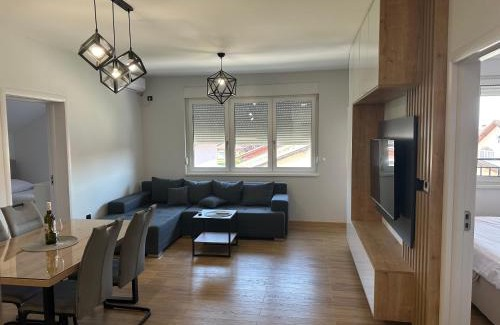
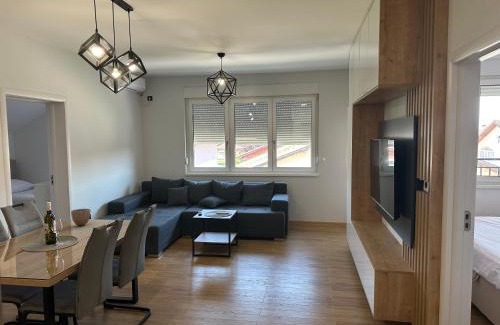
+ decorative bowl [70,208,92,227]
